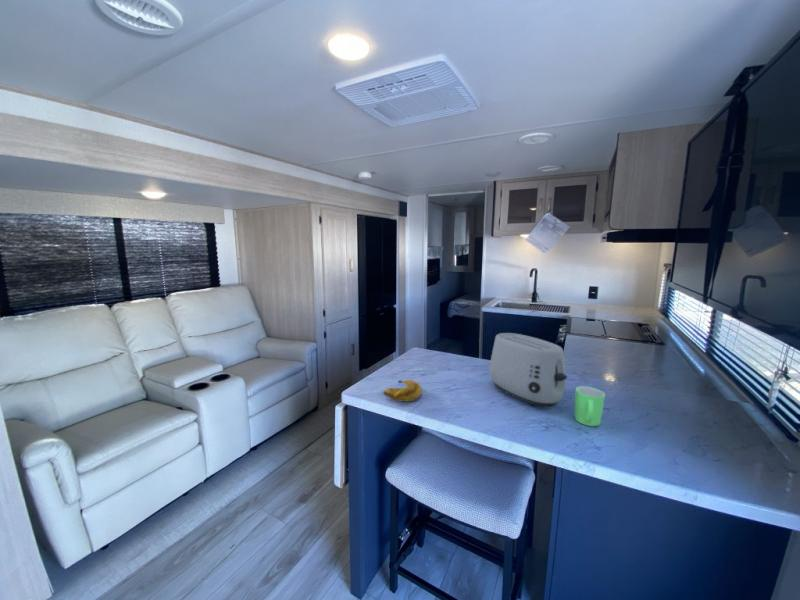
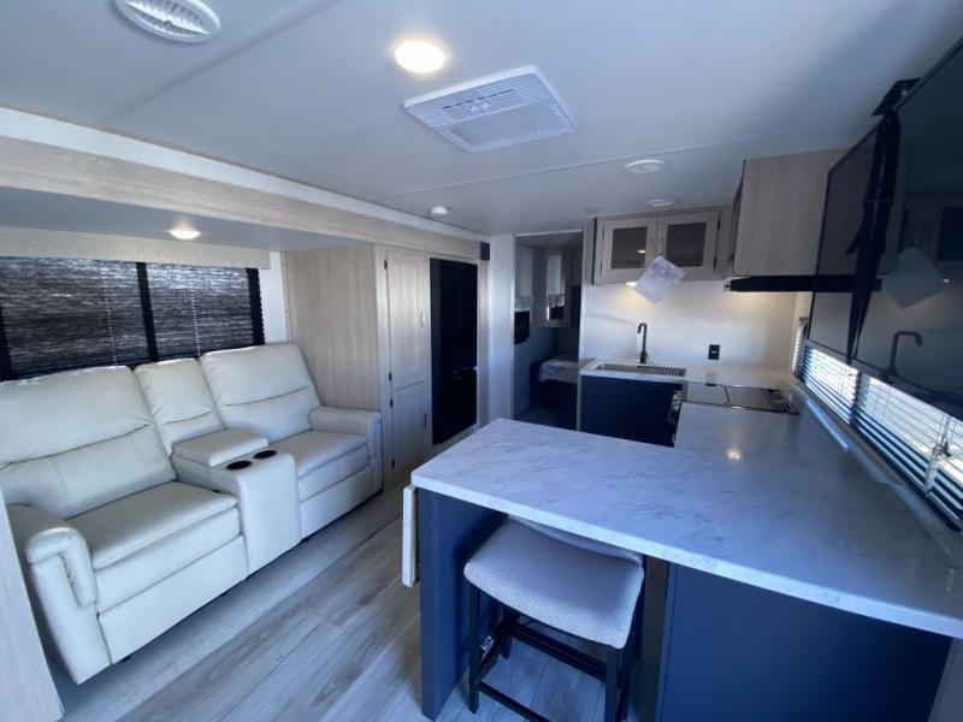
- toaster [489,332,568,407]
- mug [574,385,606,427]
- banana [382,379,423,403]
